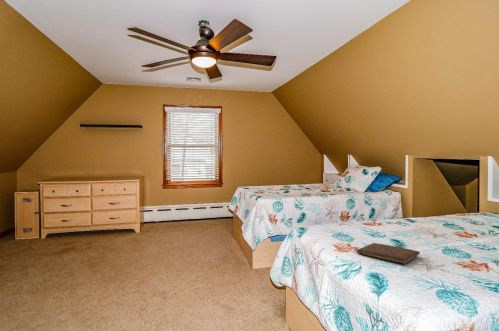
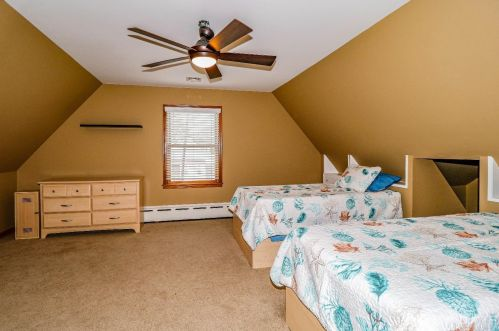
- book [355,242,421,265]
